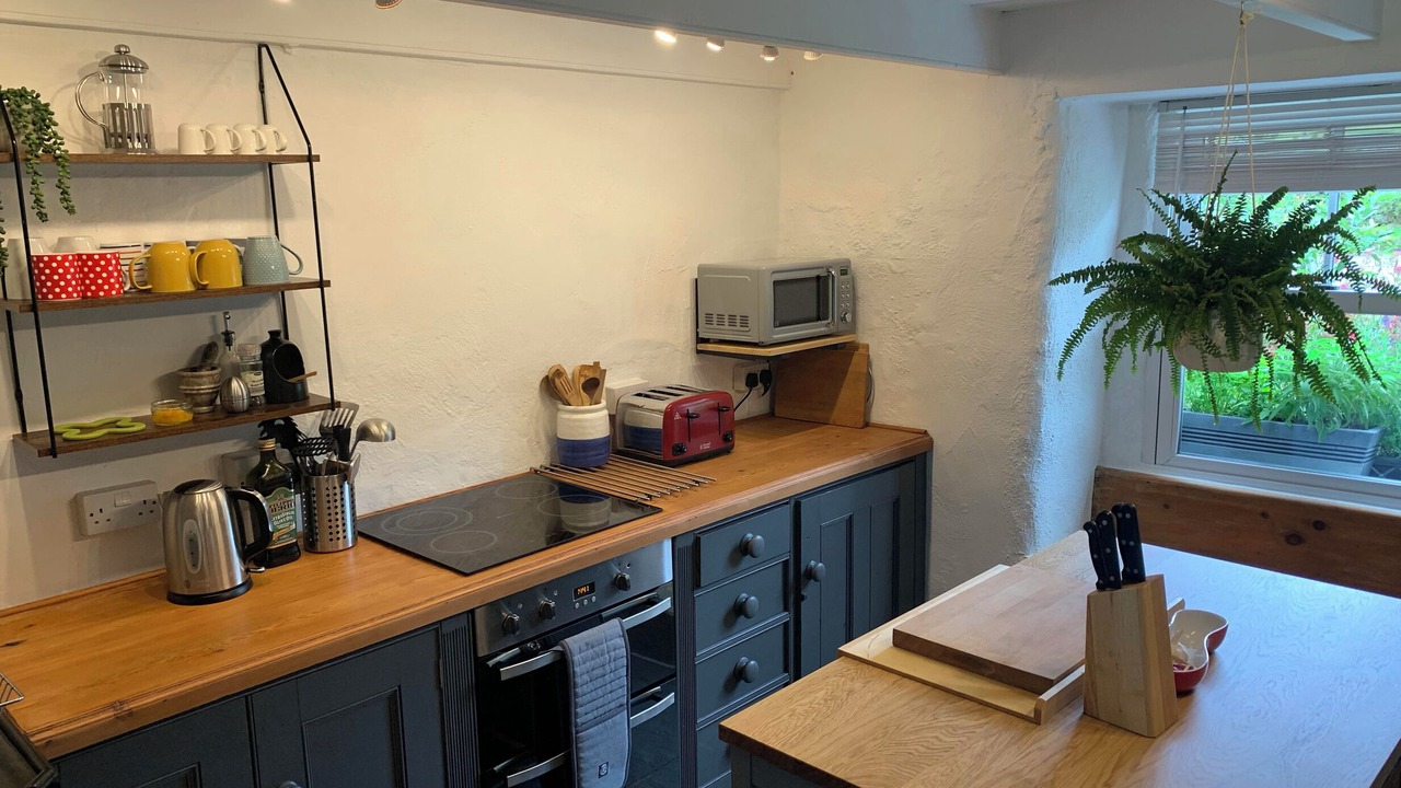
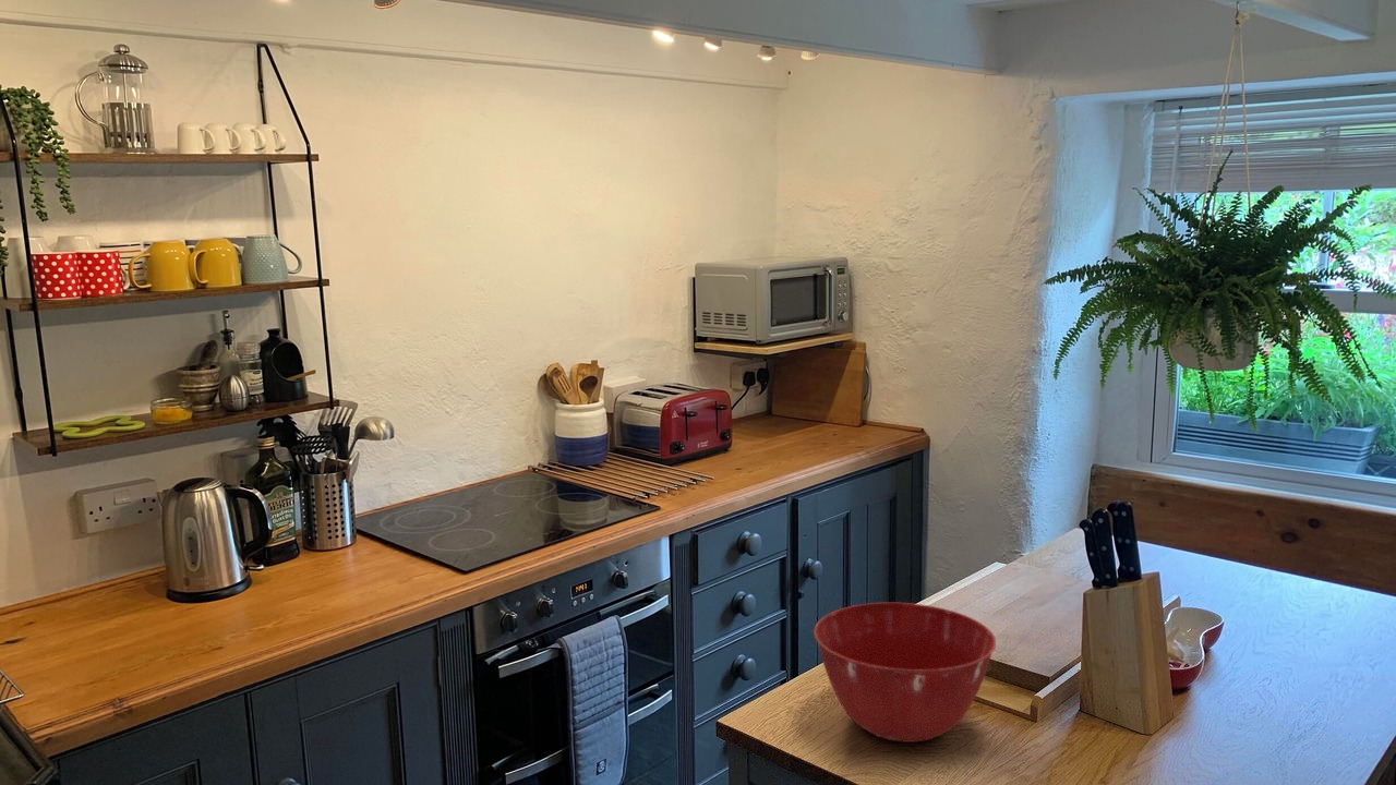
+ mixing bowl [813,602,997,744]
